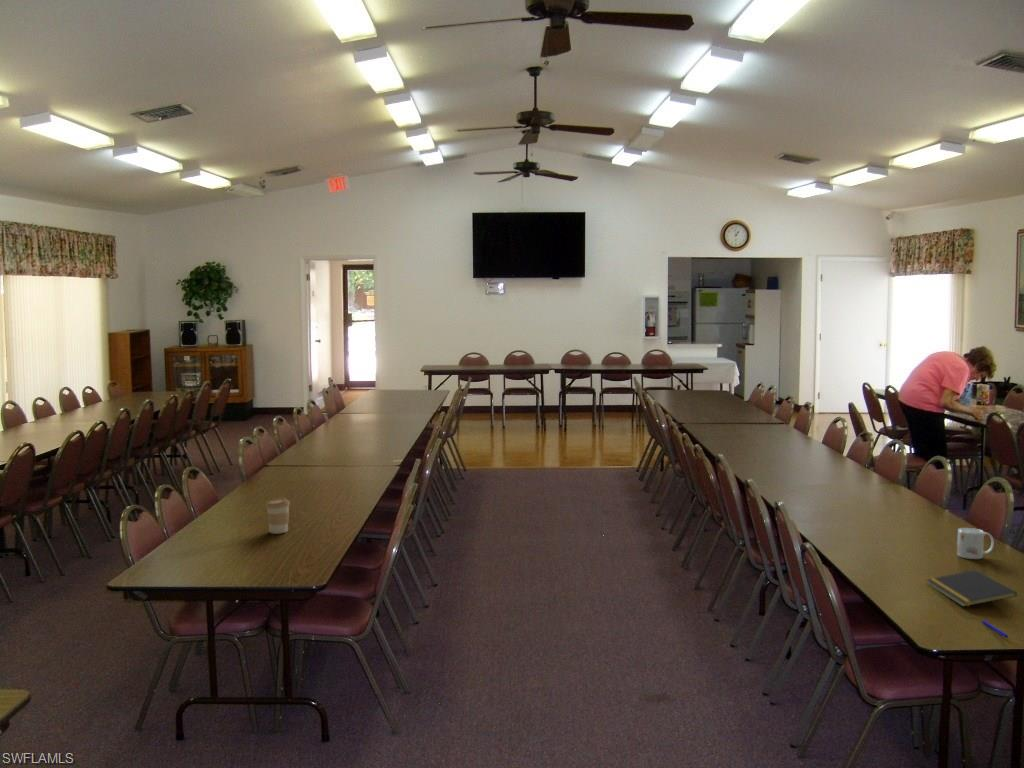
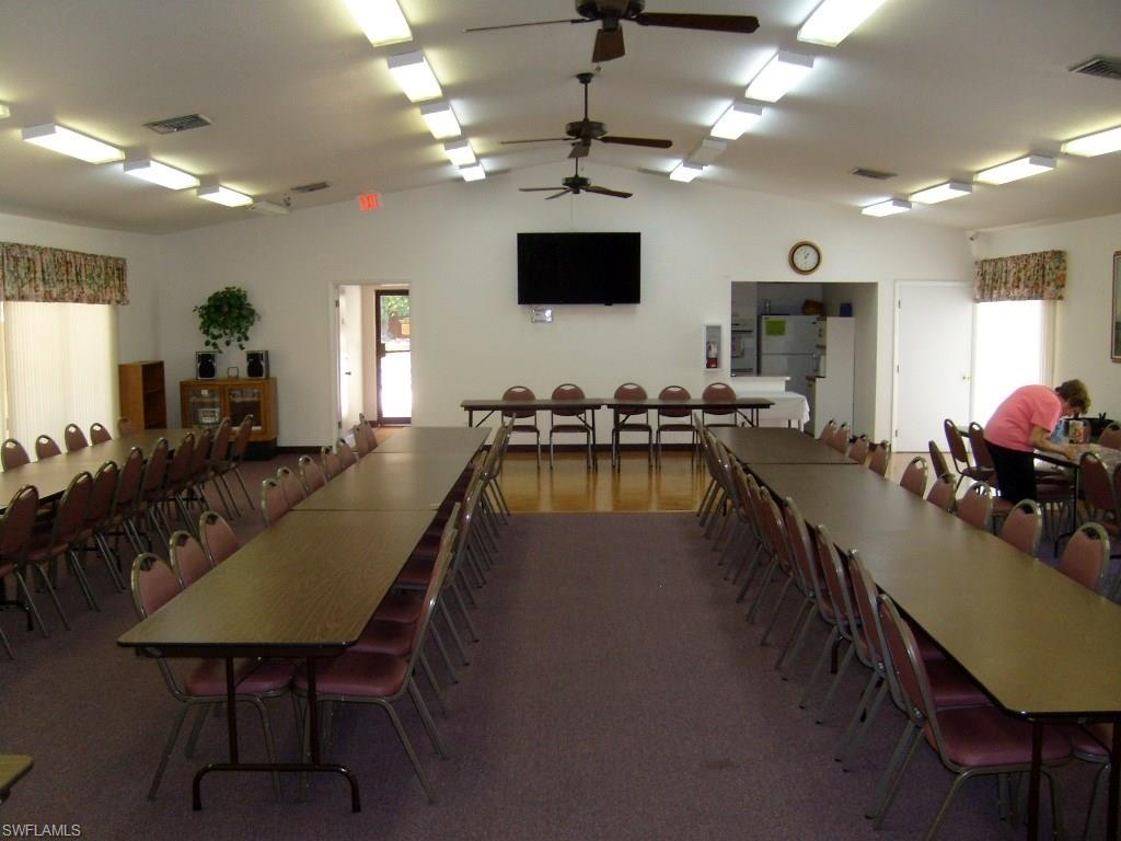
- coffee cup [265,497,291,535]
- notepad [926,569,1018,608]
- mug [956,527,995,560]
- pen [981,620,1009,638]
